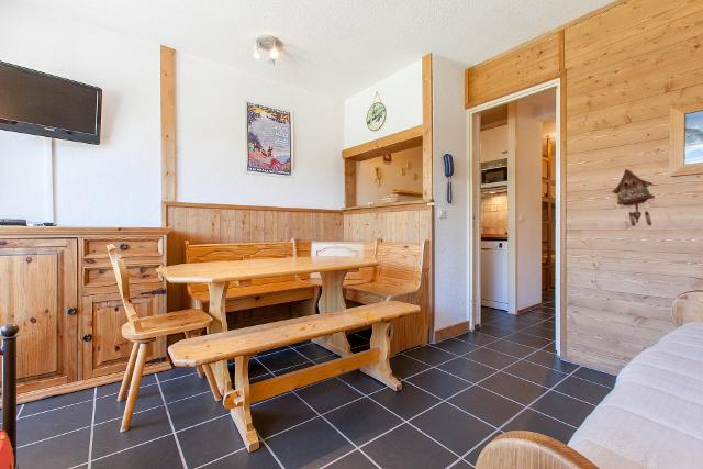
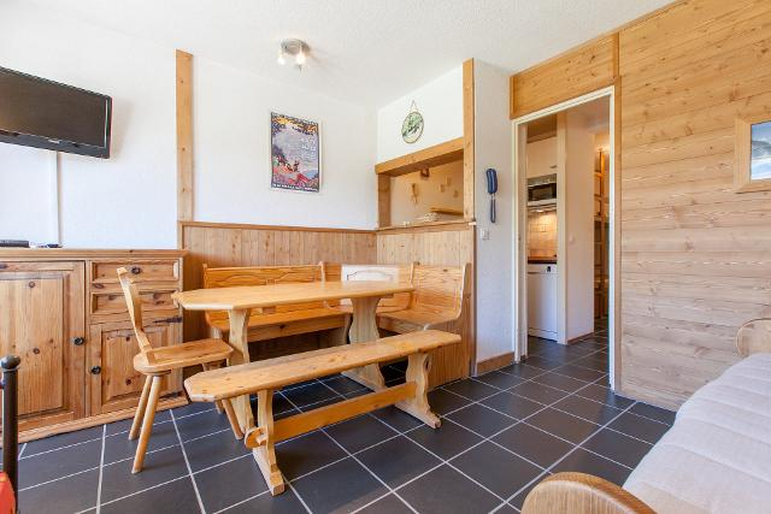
- cuckoo clock [612,168,656,227]
